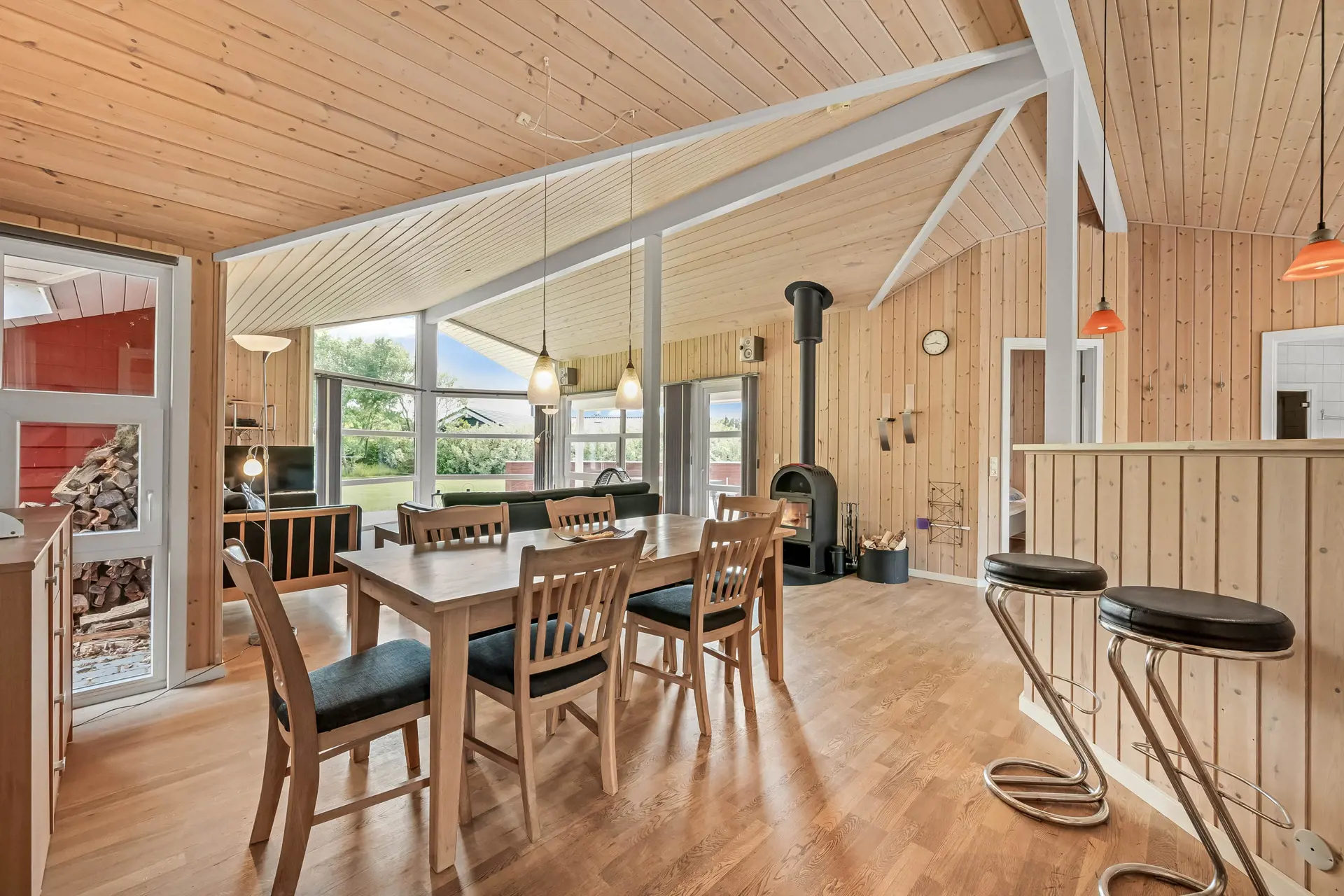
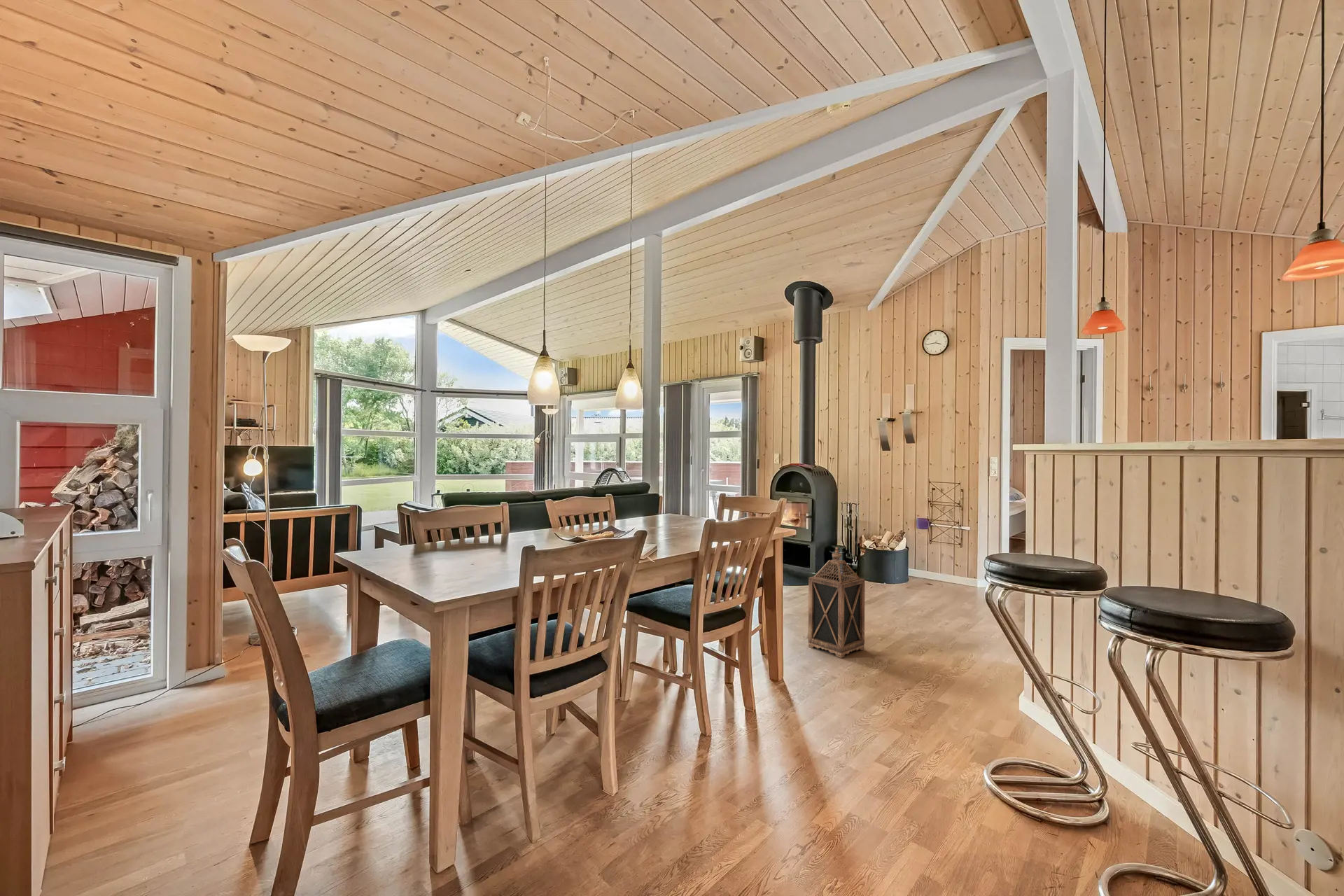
+ lantern [808,547,866,659]
